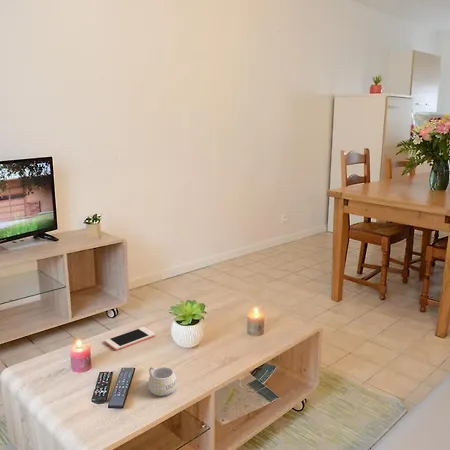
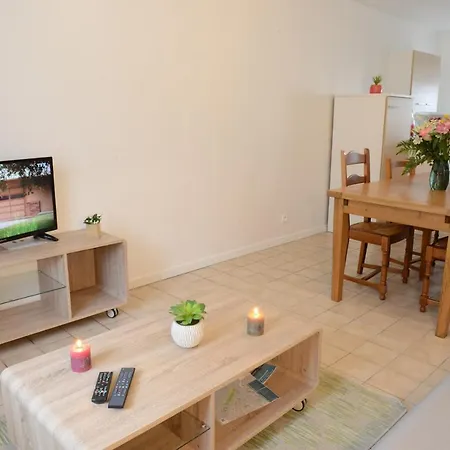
- mug [147,366,178,397]
- cell phone [104,326,156,351]
